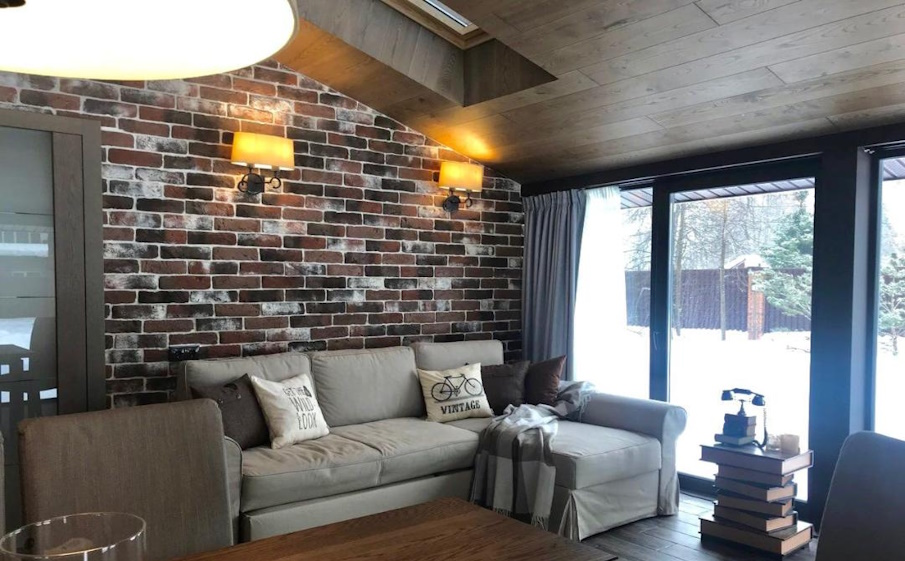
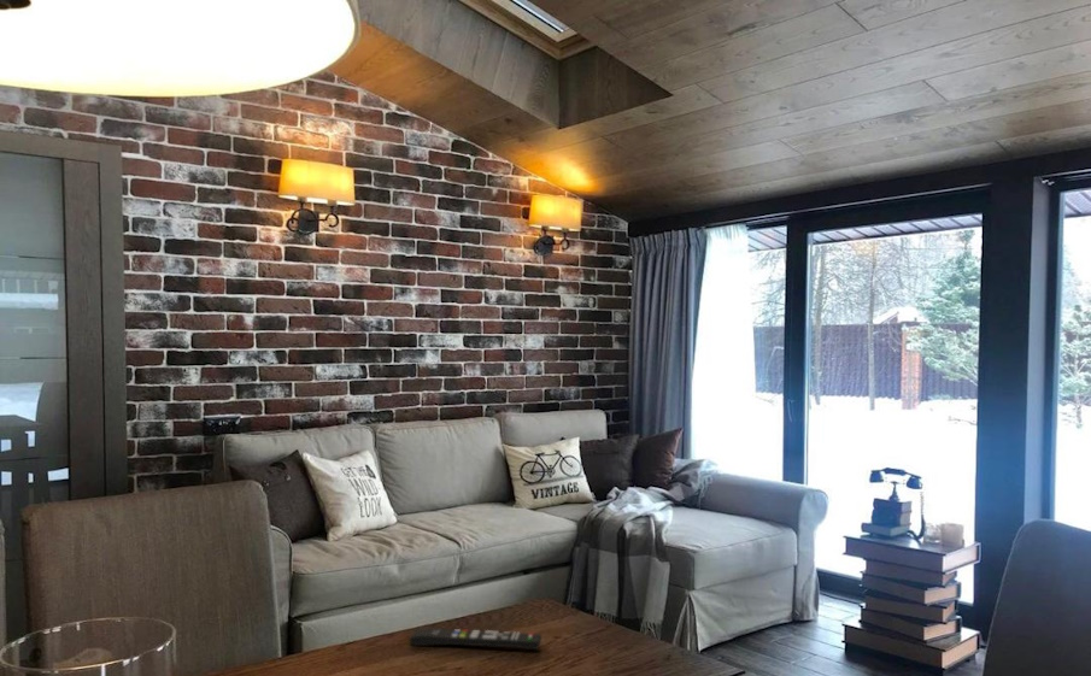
+ remote control [407,627,542,651]
